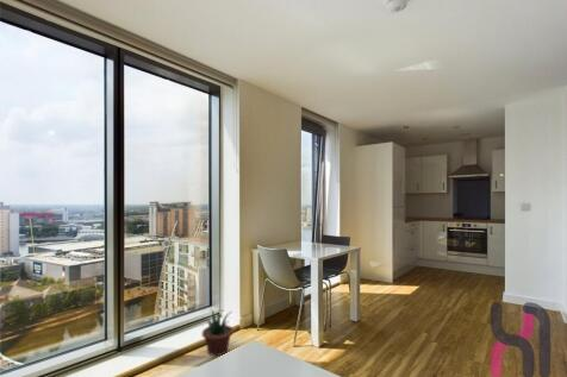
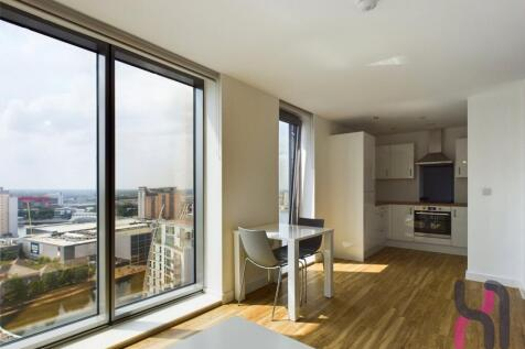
- potted plant [195,309,235,357]
